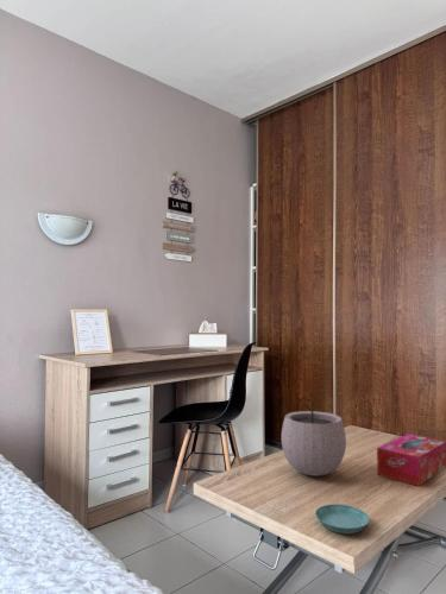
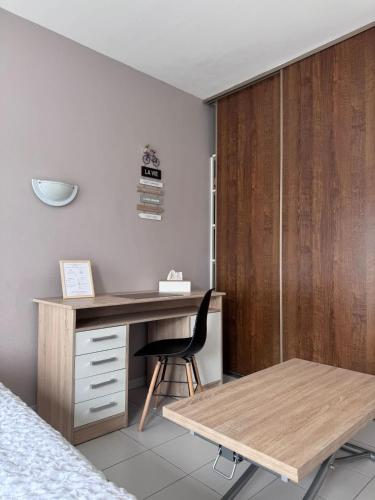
- plant pot [281,391,347,478]
- saucer [314,503,370,535]
- tissue box [376,432,446,487]
